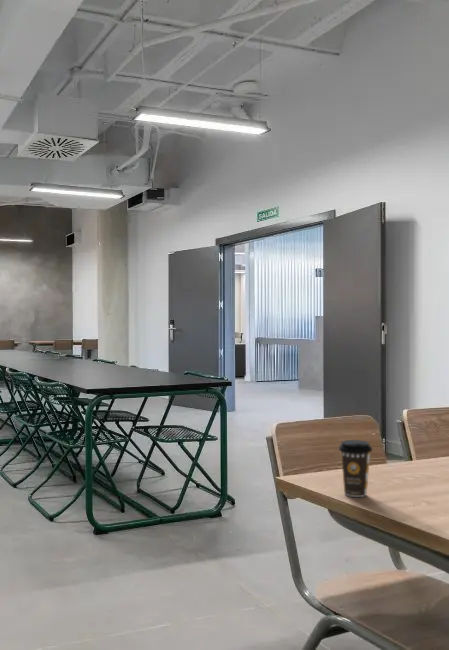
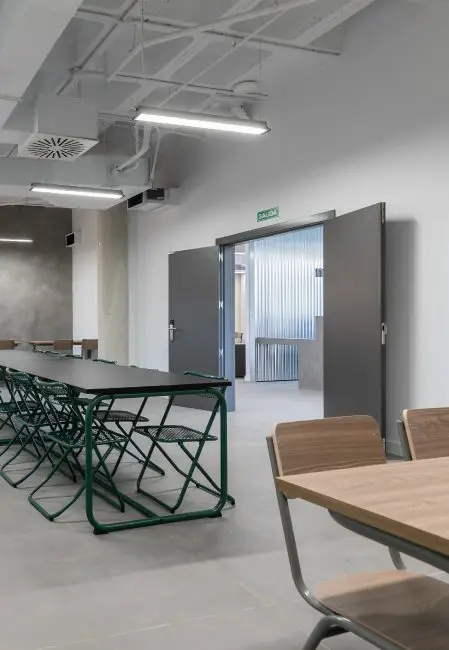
- coffee cup [338,439,373,498]
